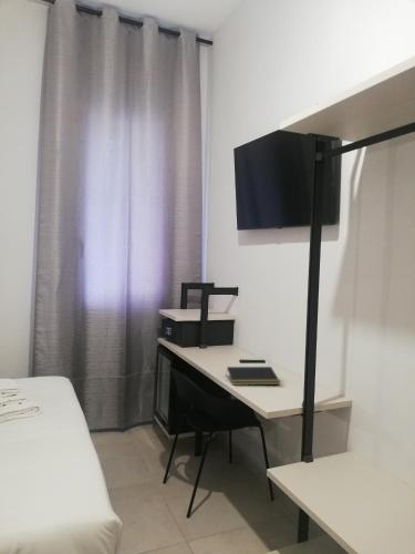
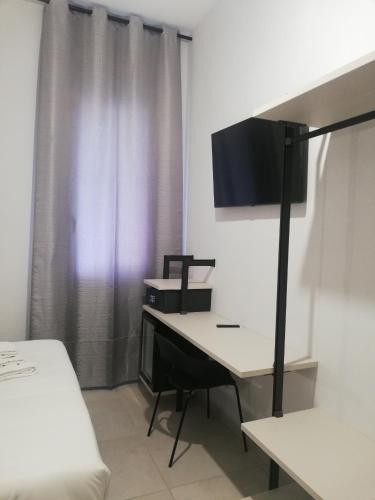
- notepad [225,366,281,387]
